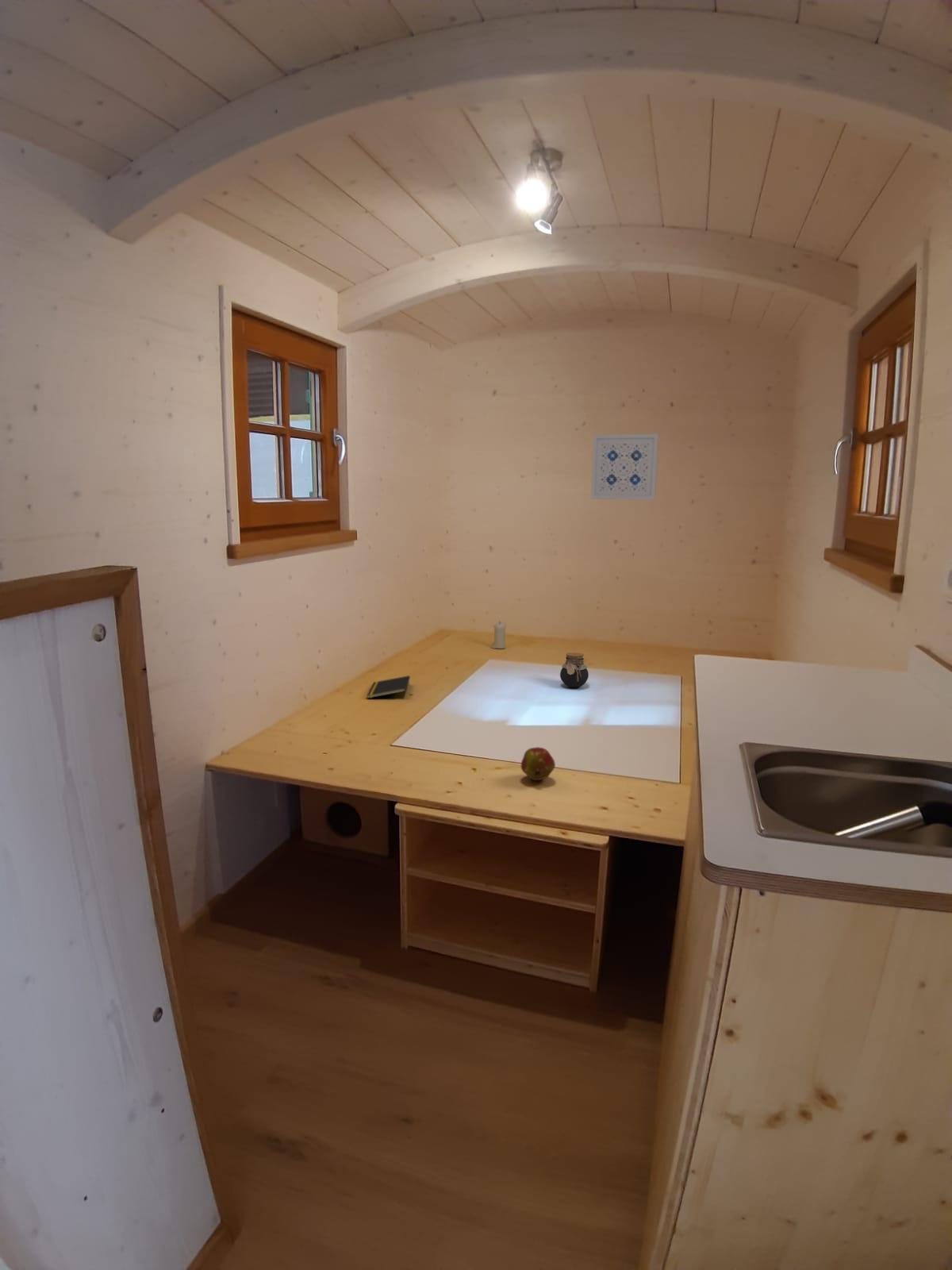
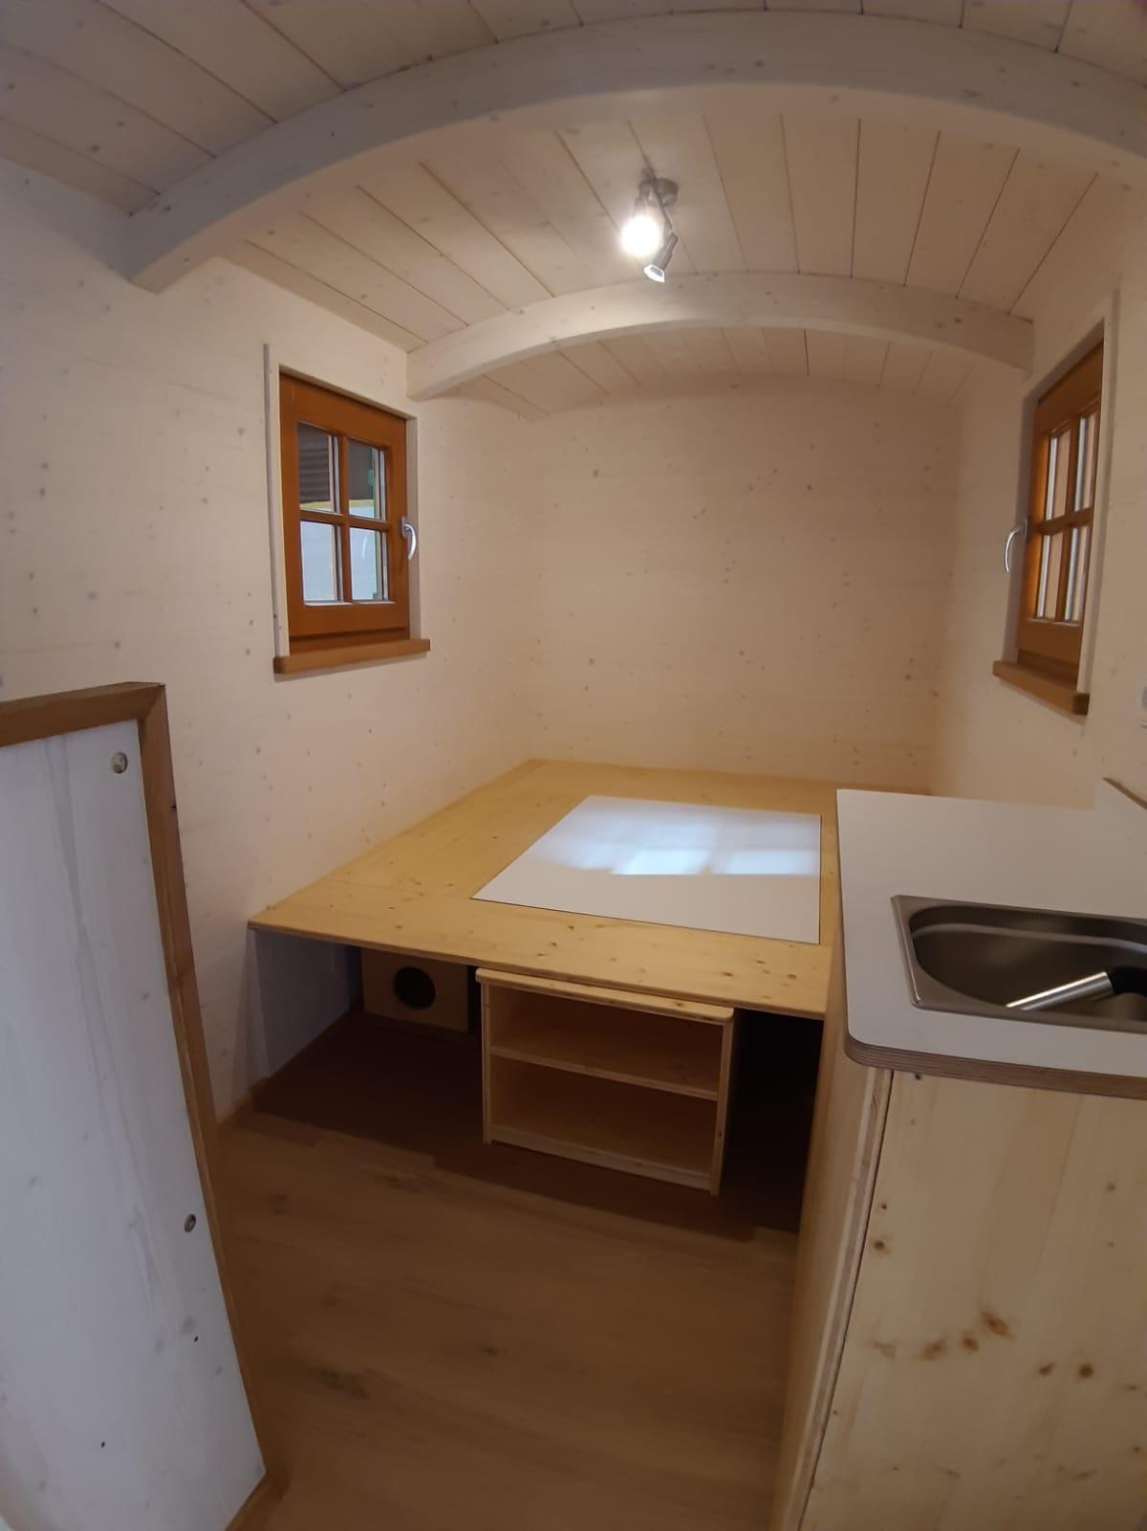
- jar [559,652,589,688]
- wall art [590,433,659,501]
- candle [490,621,507,649]
- notepad [366,675,411,699]
- fruit [520,746,556,781]
